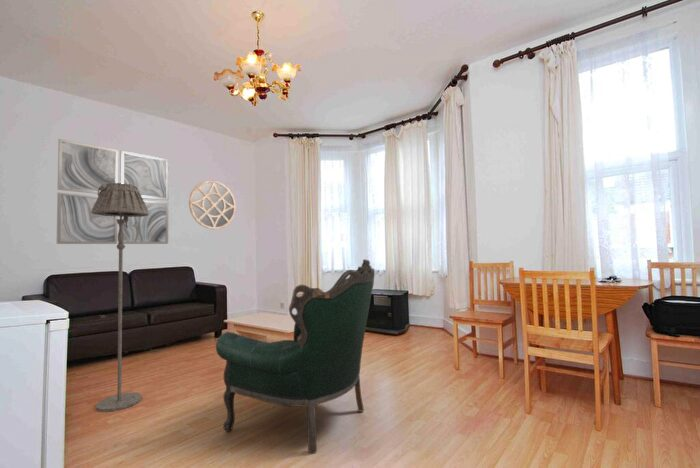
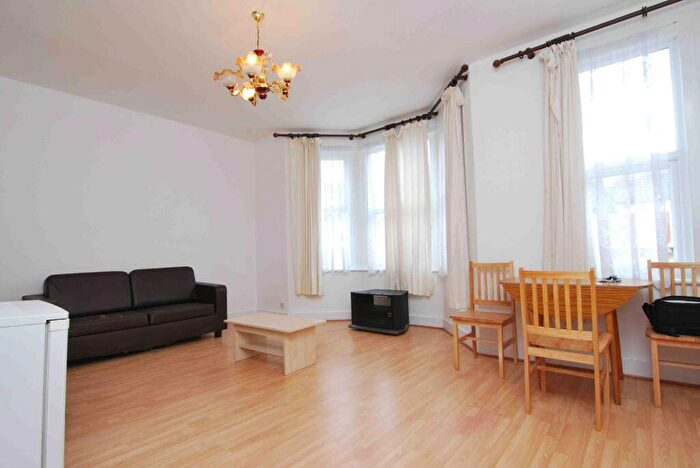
- home mirror [188,179,237,230]
- armchair [215,258,376,455]
- floor lamp [91,182,149,413]
- wall art [56,138,170,245]
